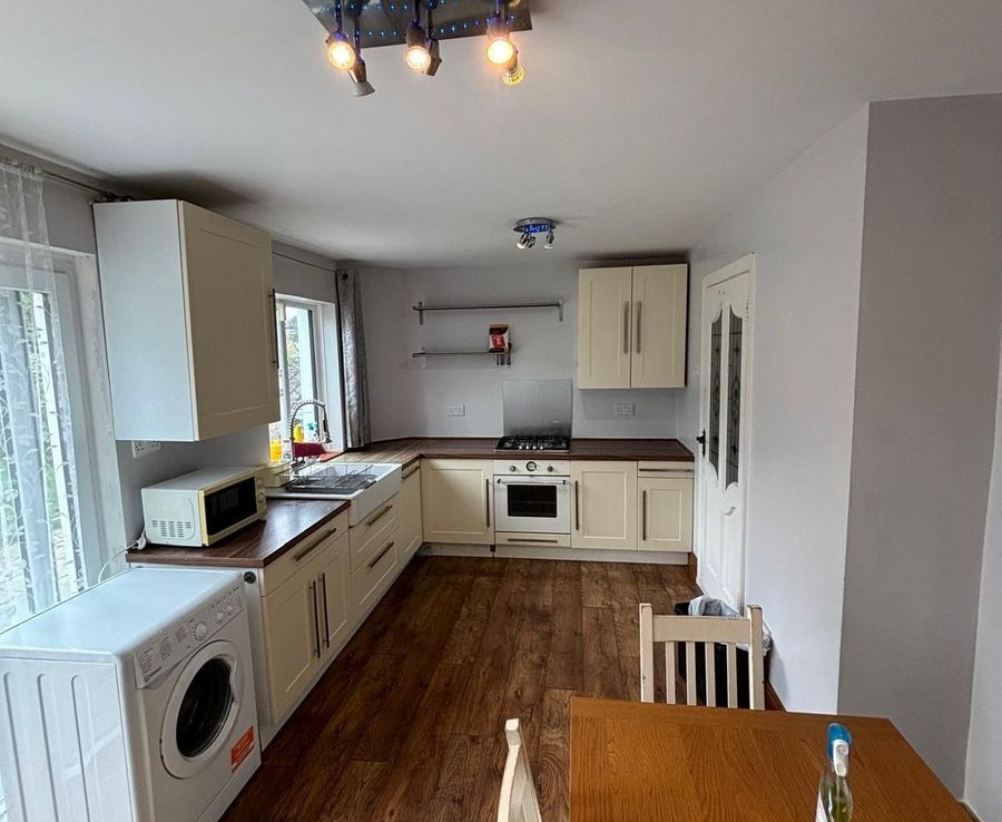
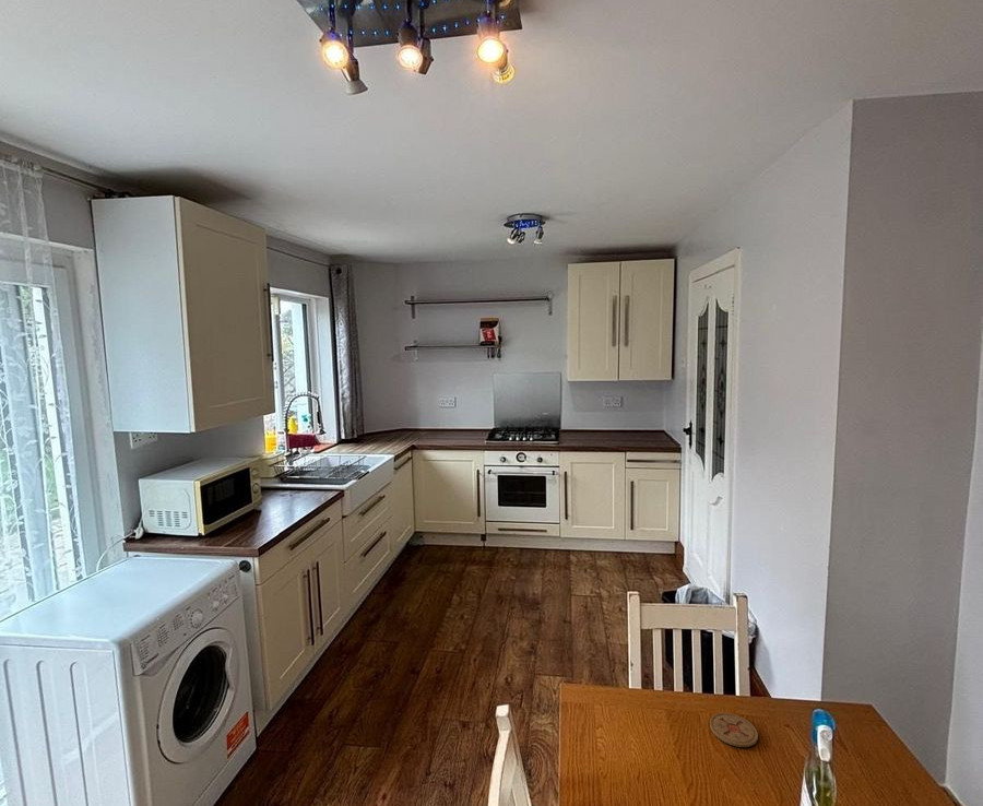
+ coaster [709,712,759,748]
